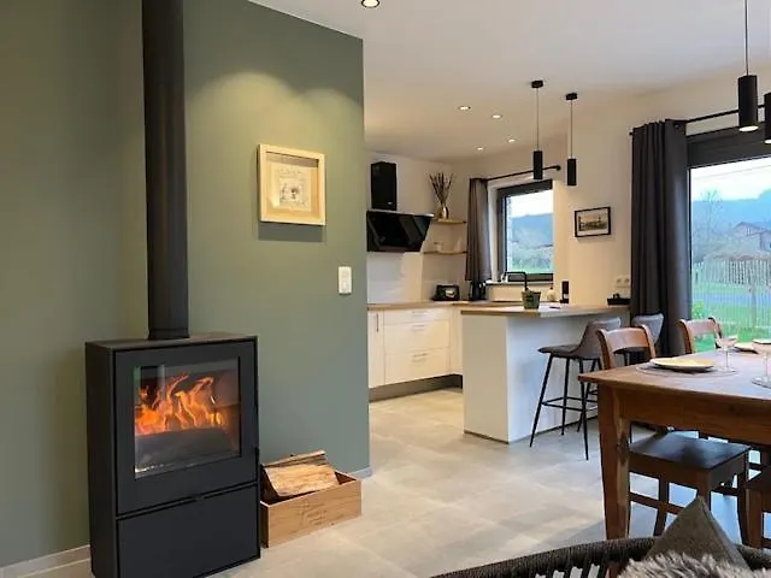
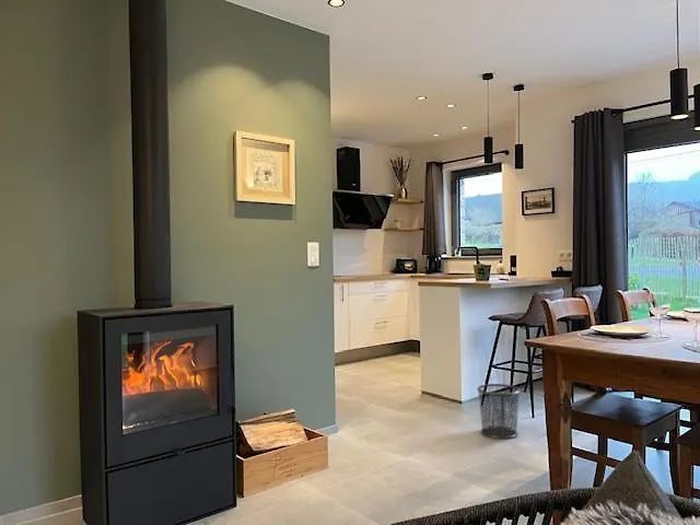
+ waste bin [476,383,522,440]
